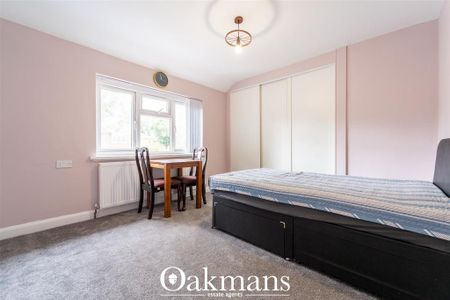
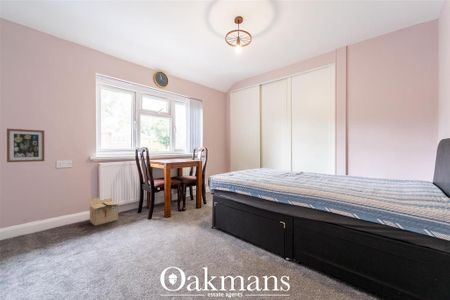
+ wall art [6,128,45,163]
+ cardboard box [88,197,120,227]
